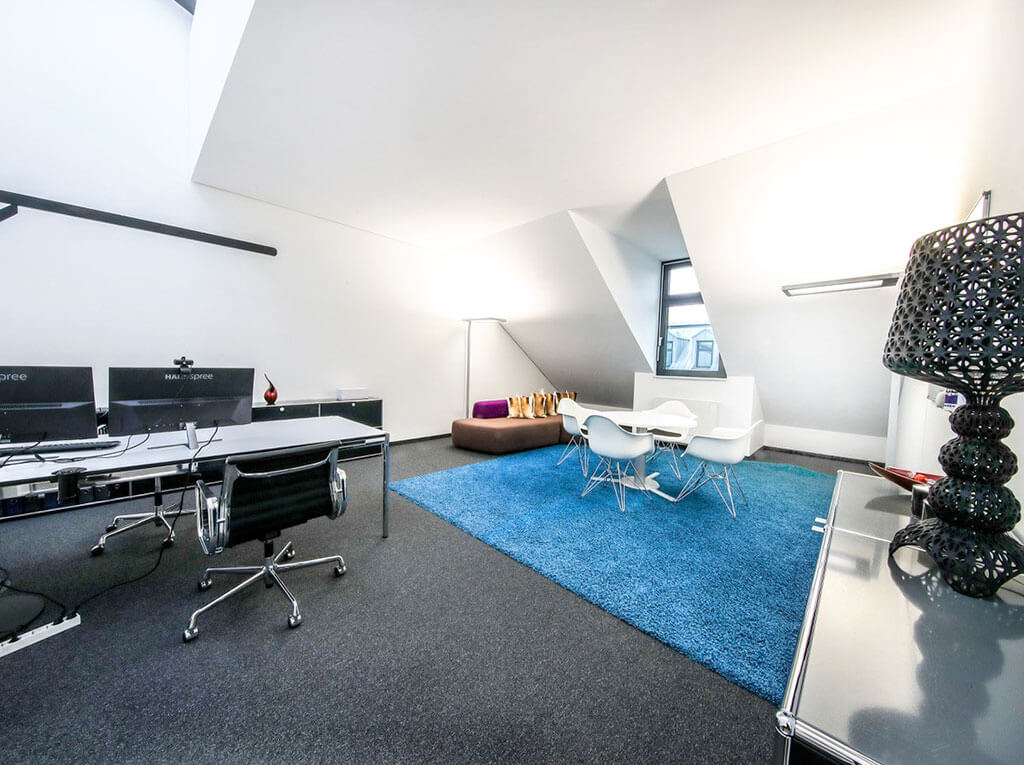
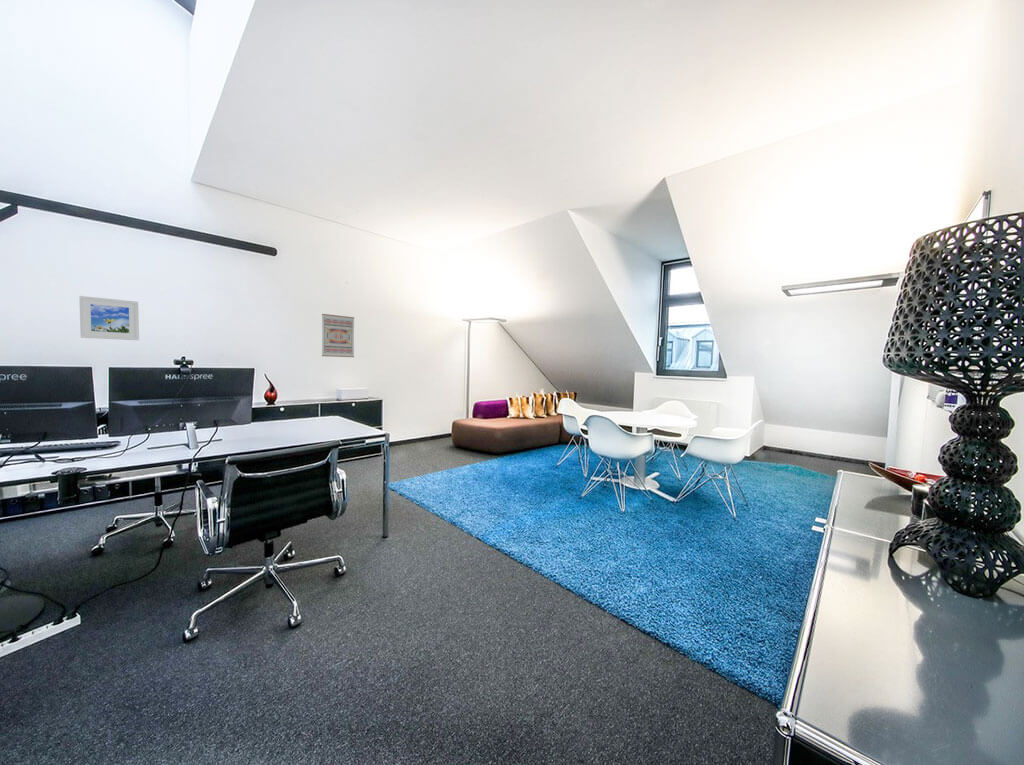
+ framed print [78,295,140,341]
+ wall art [321,313,355,358]
